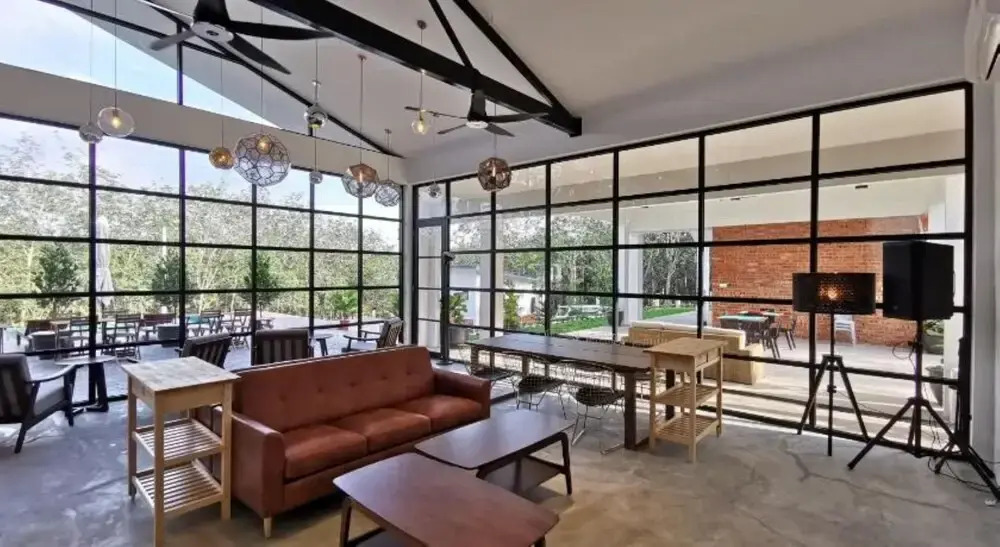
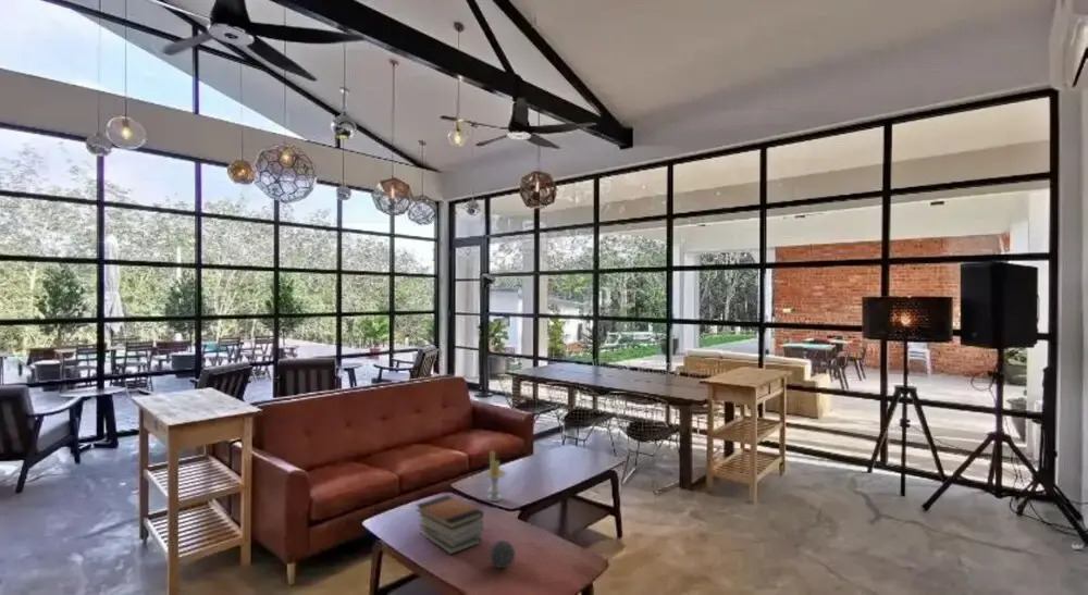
+ candle [482,449,508,503]
+ book stack [415,494,485,555]
+ decorative ball [489,540,516,569]
